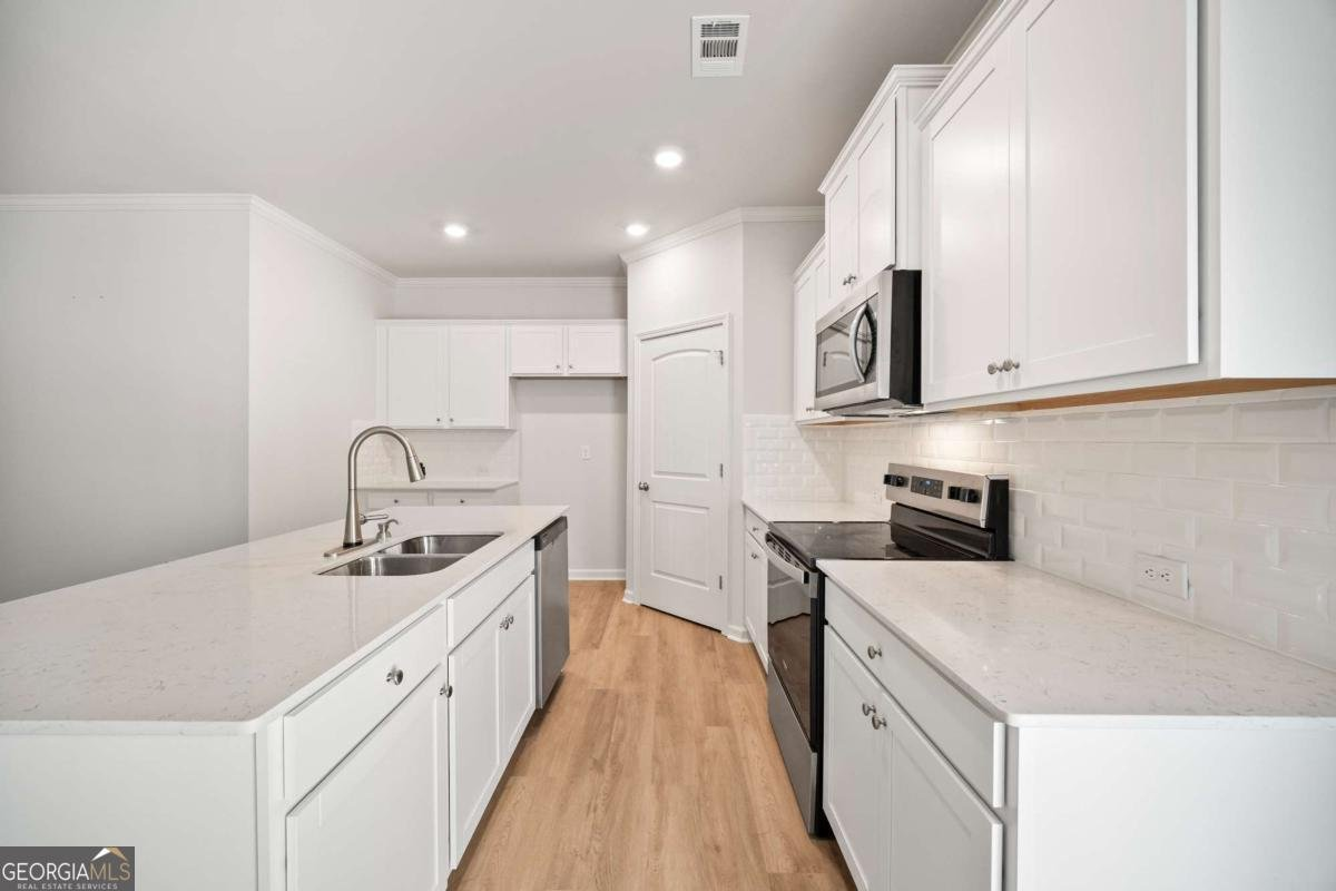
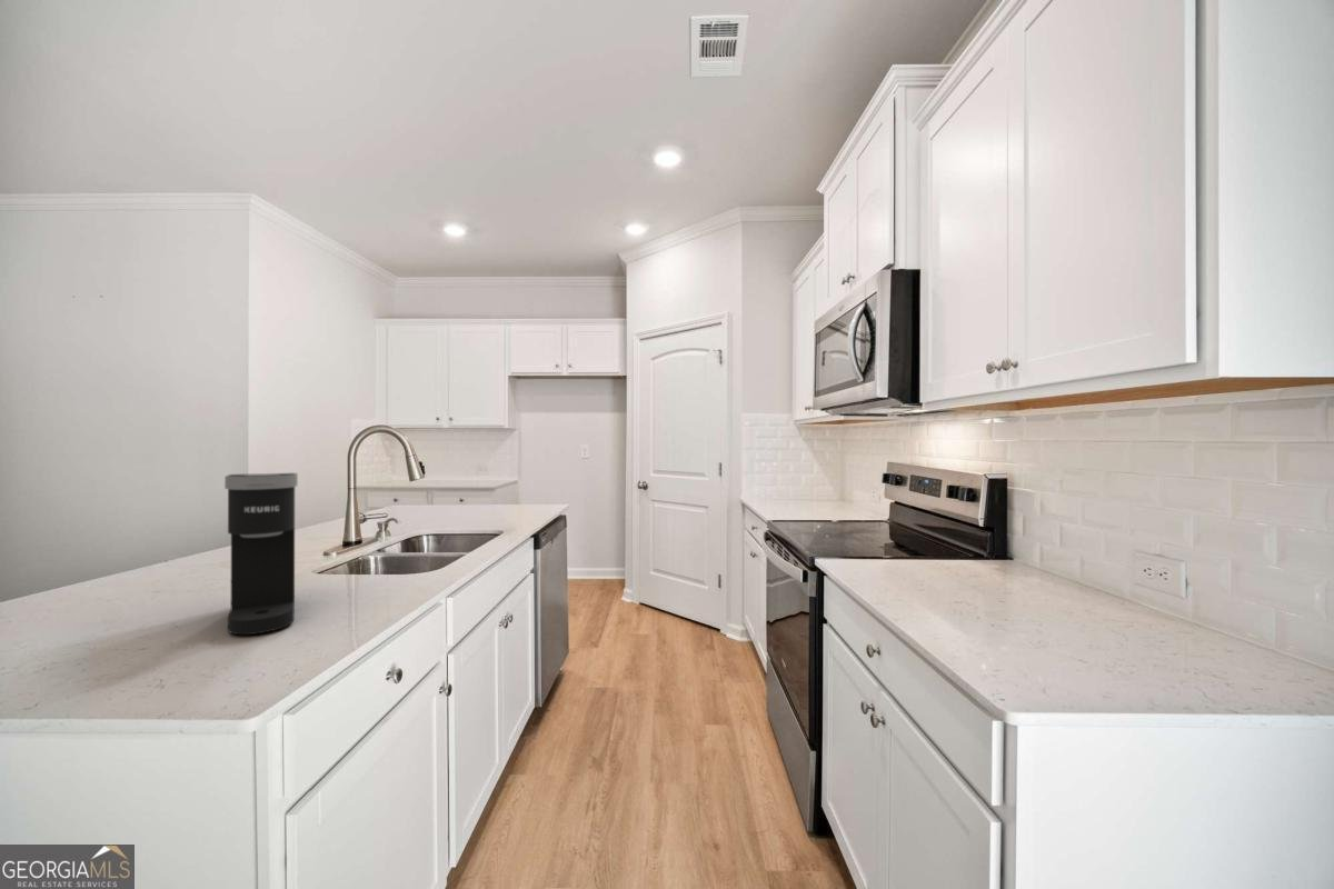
+ coffee maker [223,472,299,636]
